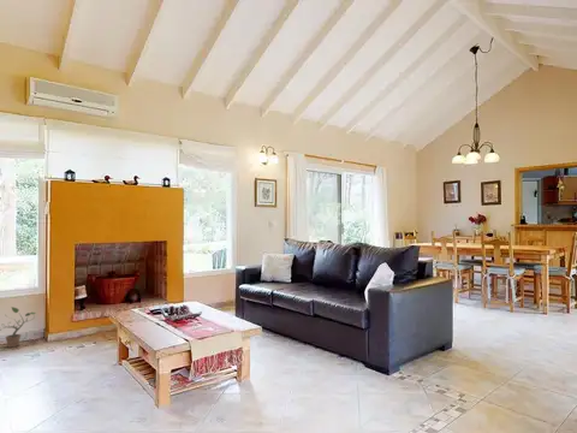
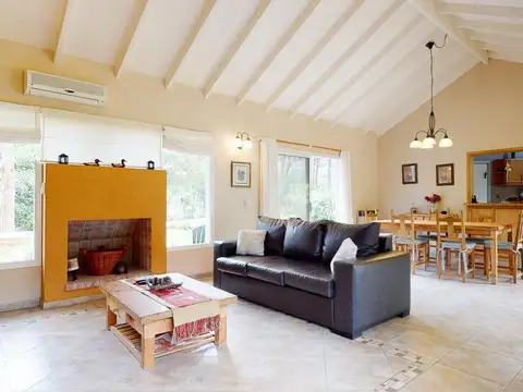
- potted plant [0,306,36,349]
